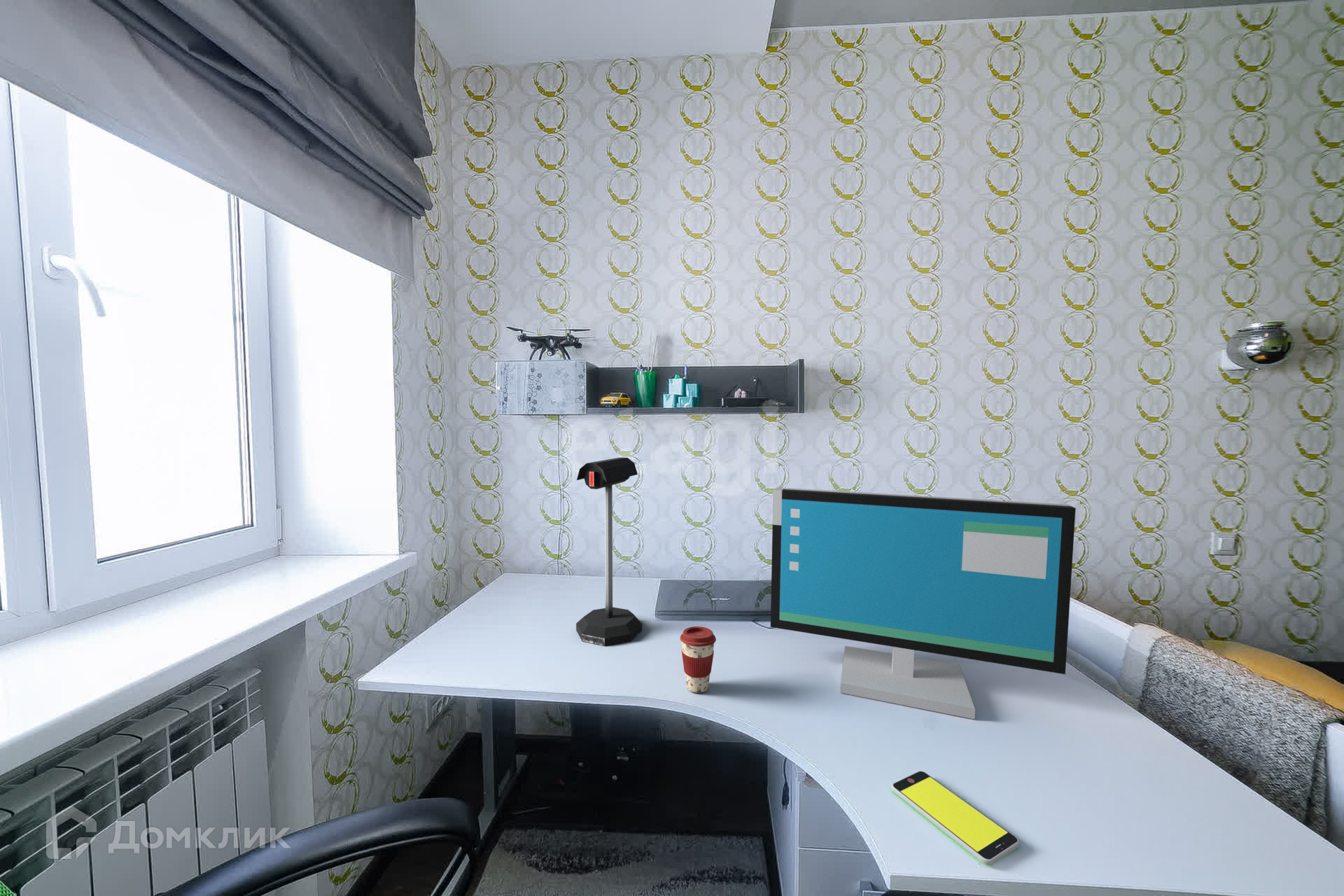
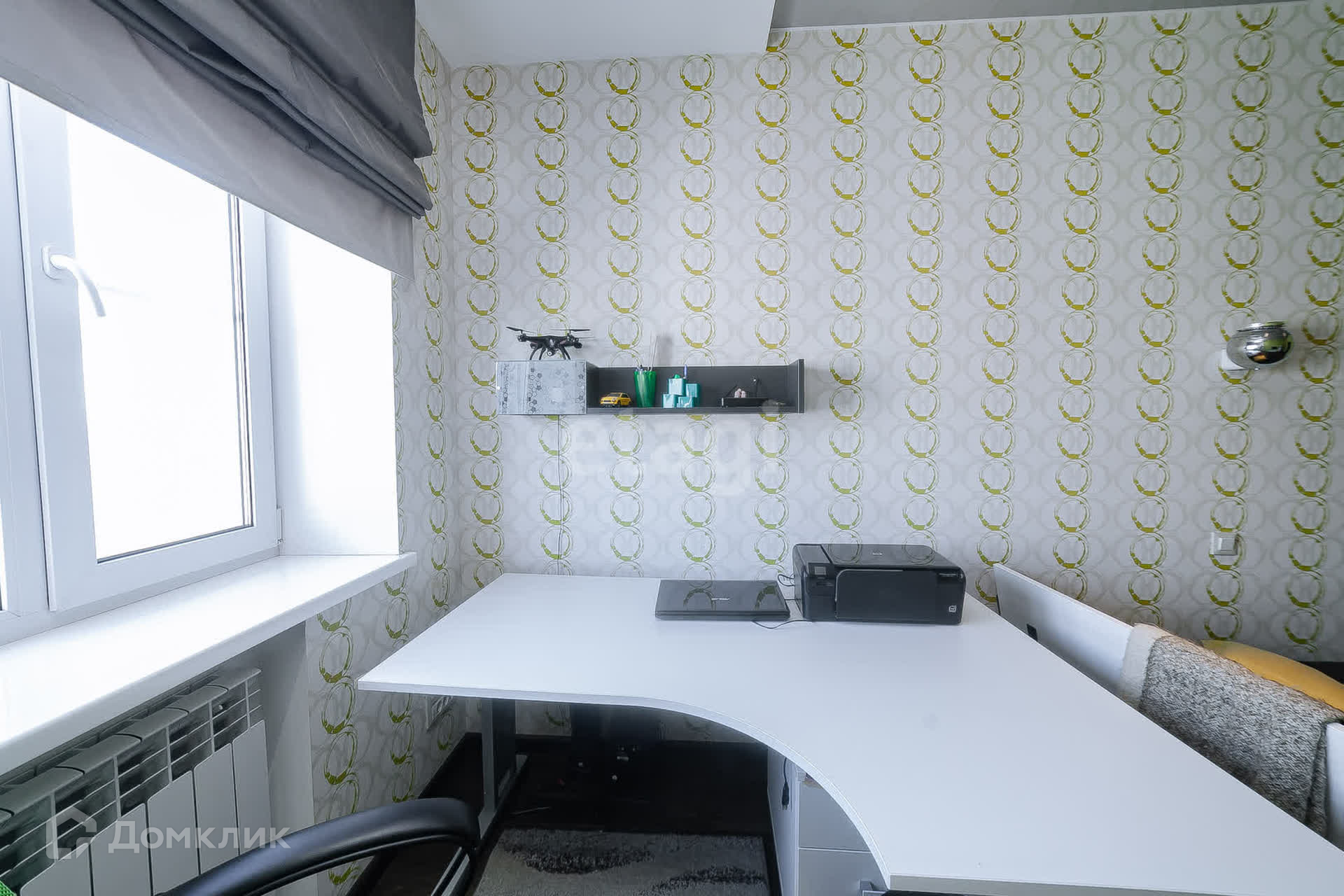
- computer monitor [770,486,1077,720]
- smartphone [891,770,1020,866]
- mailbox [575,457,643,646]
- coffee cup [680,626,717,694]
